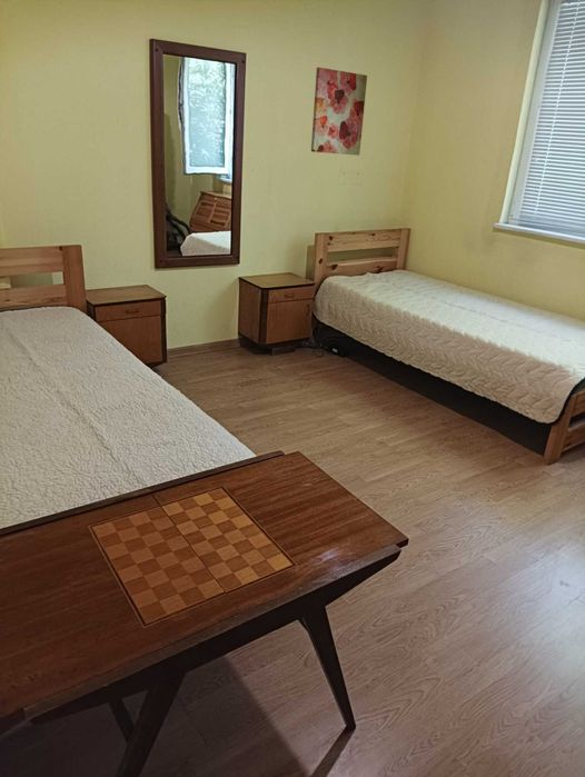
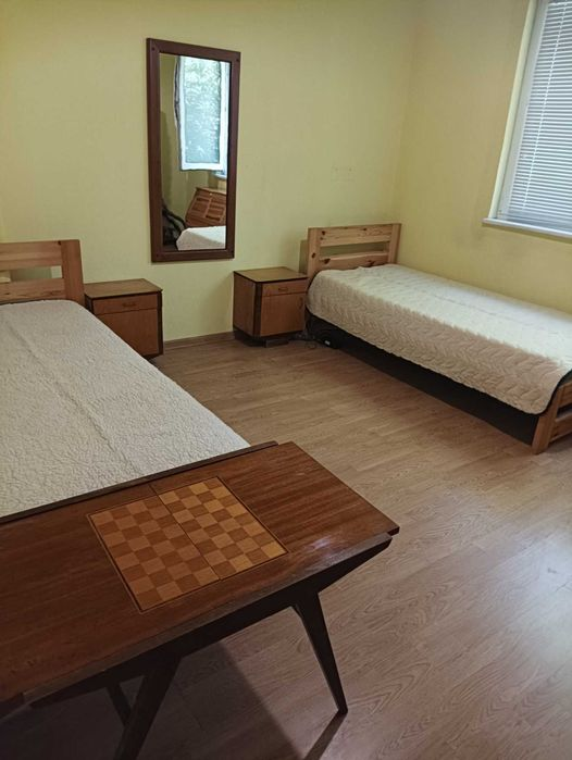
- wall art [310,67,368,157]
